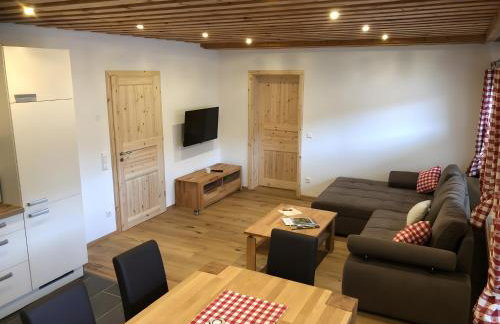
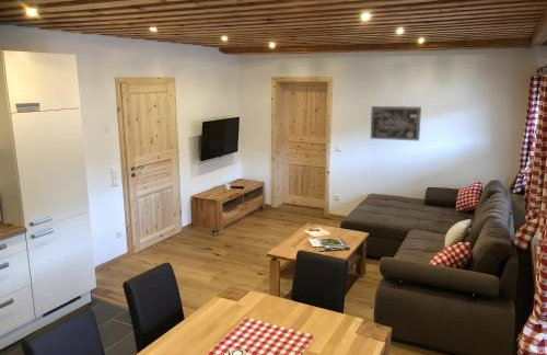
+ wall art [370,105,422,141]
